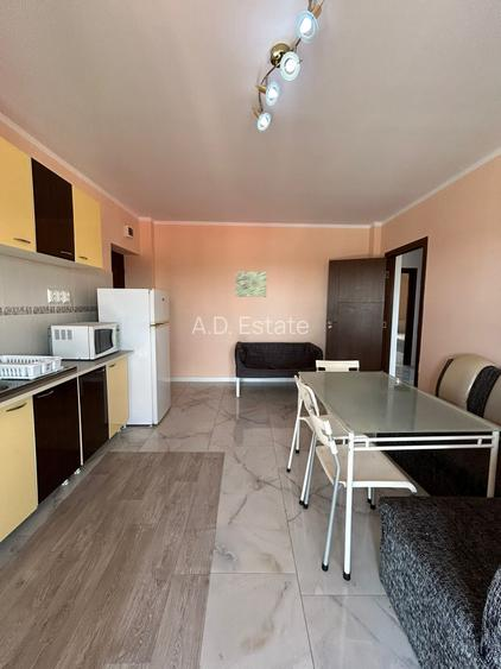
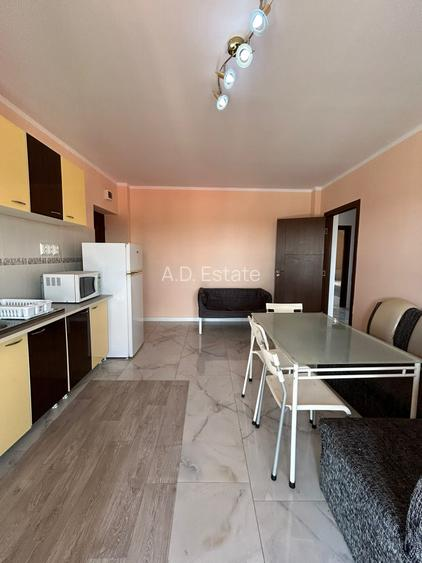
- wall art [234,271,268,298]
